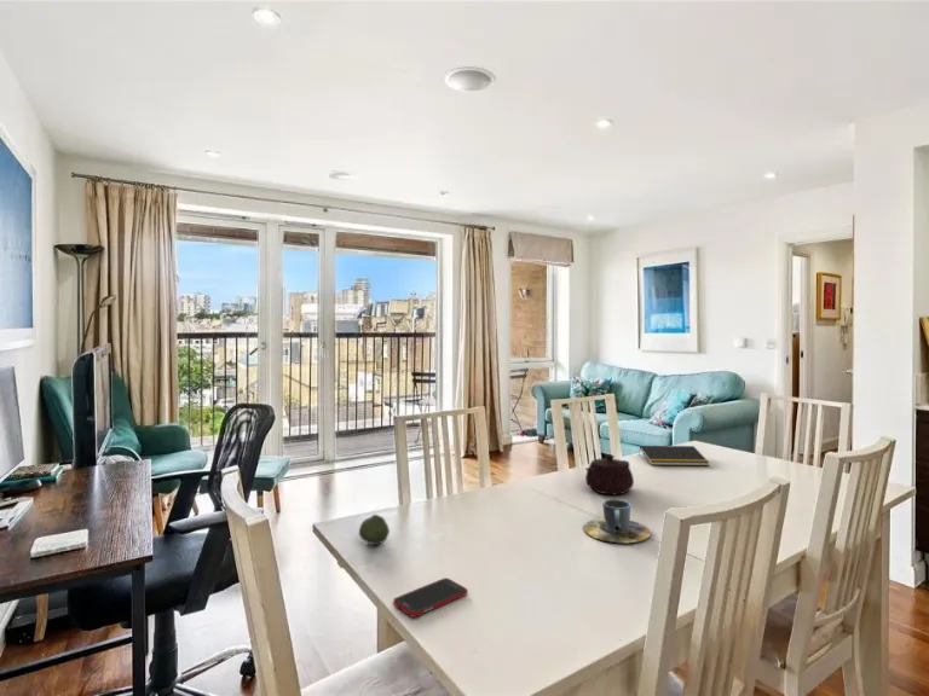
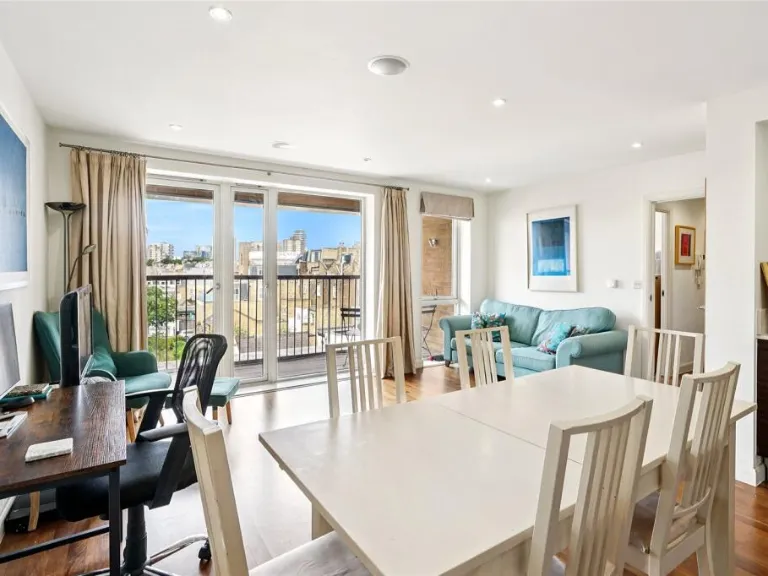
- notepad [637,445,710,466]
- fruit [358,514,391,547]
- cell phone [392,576,469,619]
- cup [582,498,652,544]
- teapot [584,453,635,495]
